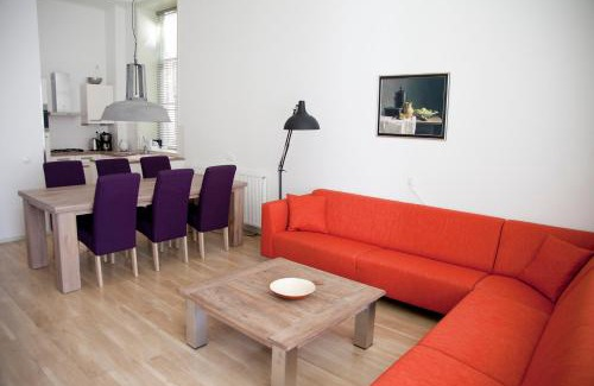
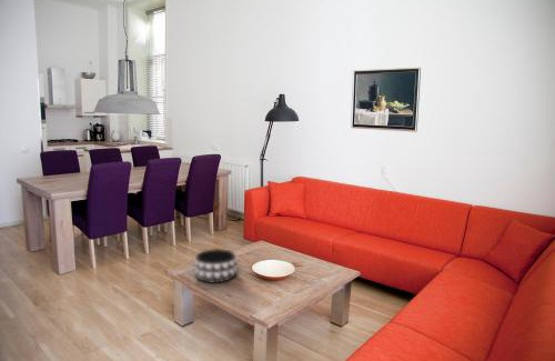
+ decorative bowl [192,248,240,284]
